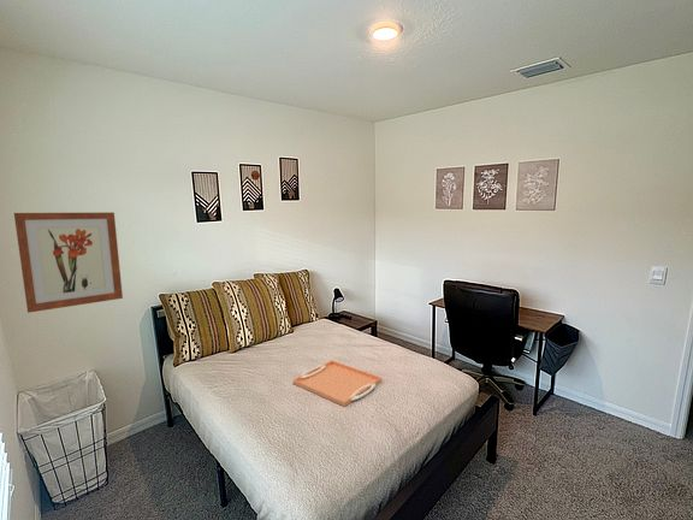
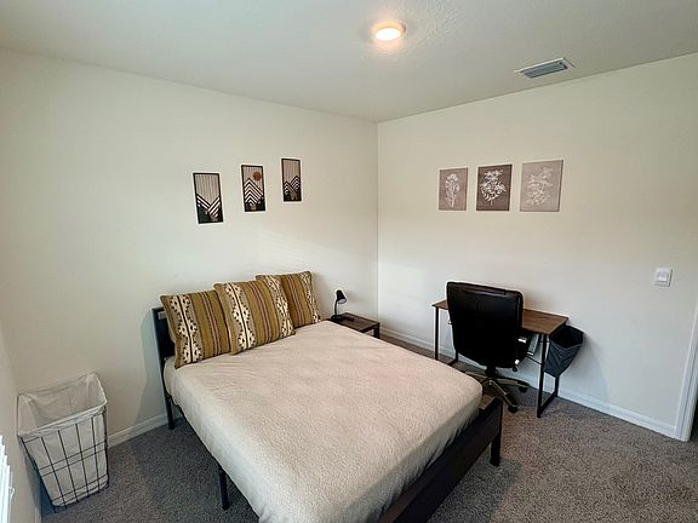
- wall art [13,212,124,314]
- serving tray [292,360,383,408]
